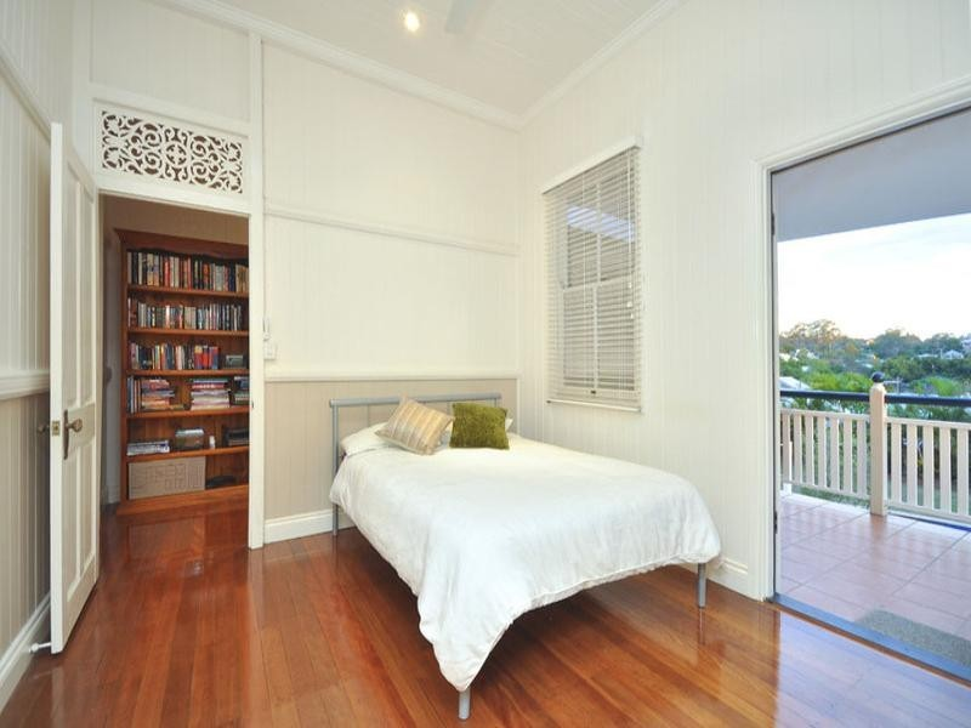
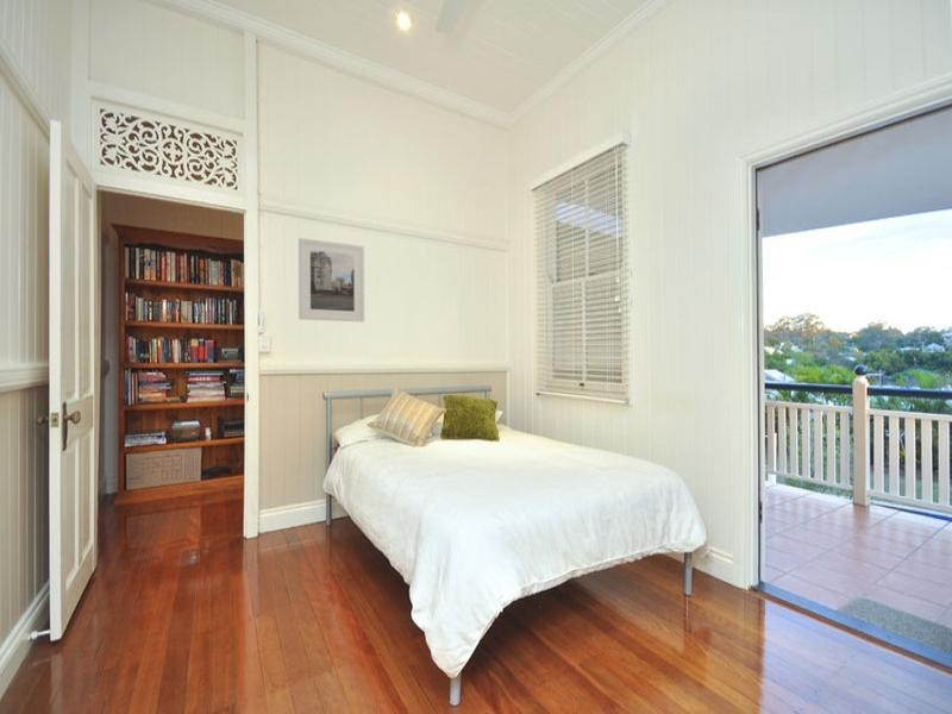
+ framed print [298,237,365,322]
